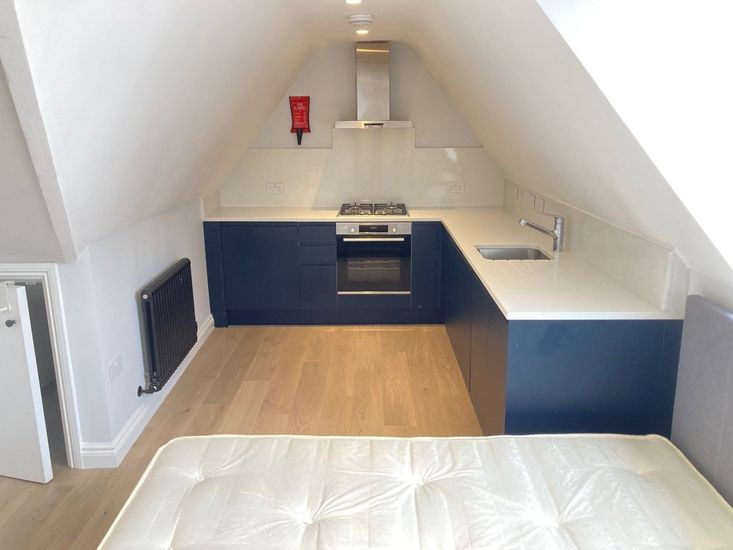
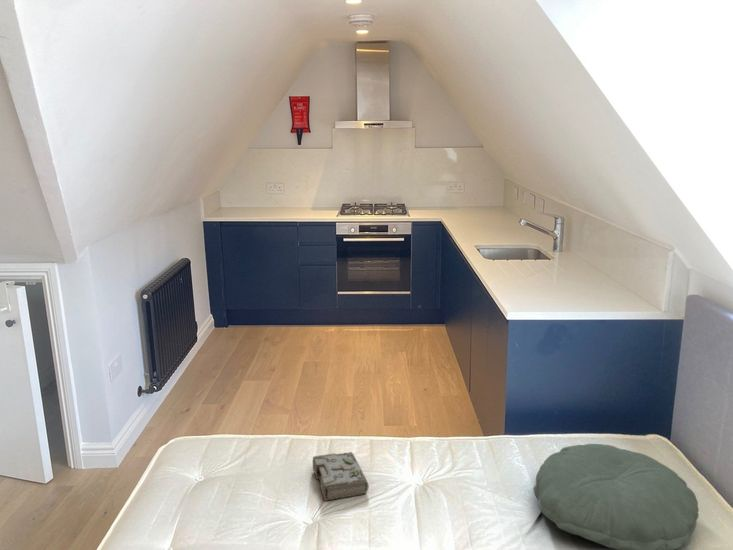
+ pillow [533,443,700,550]
+ diary [312,451,370,502]
